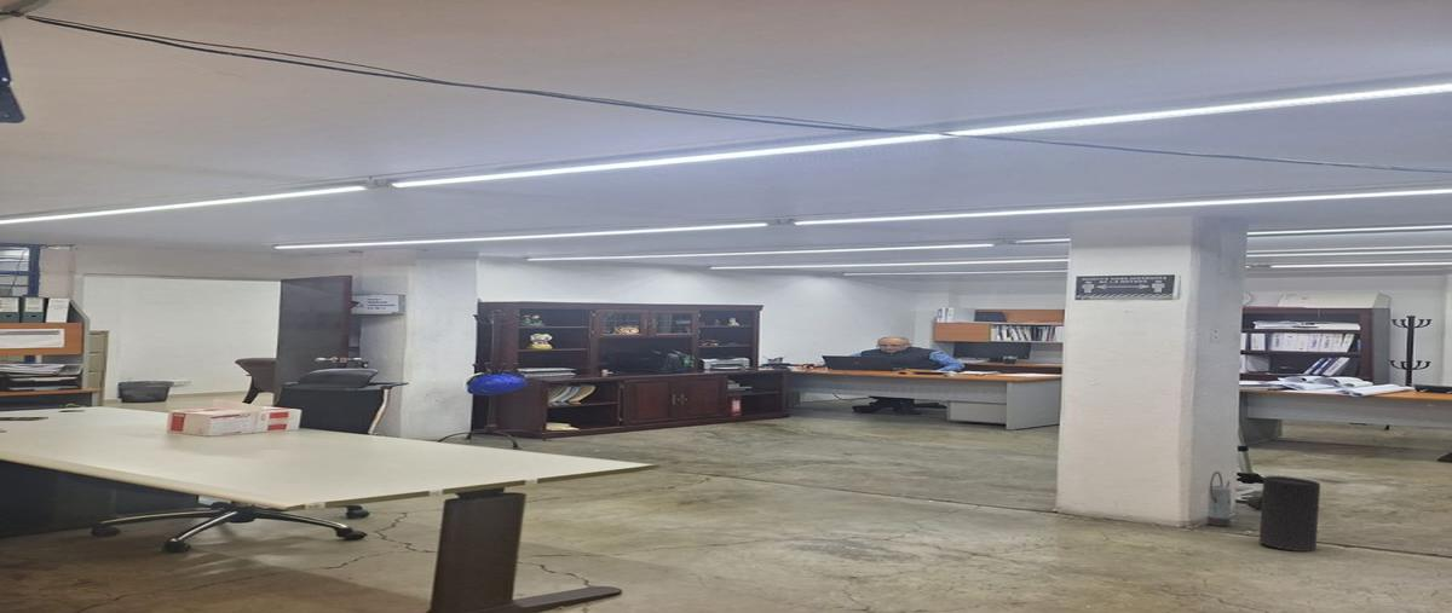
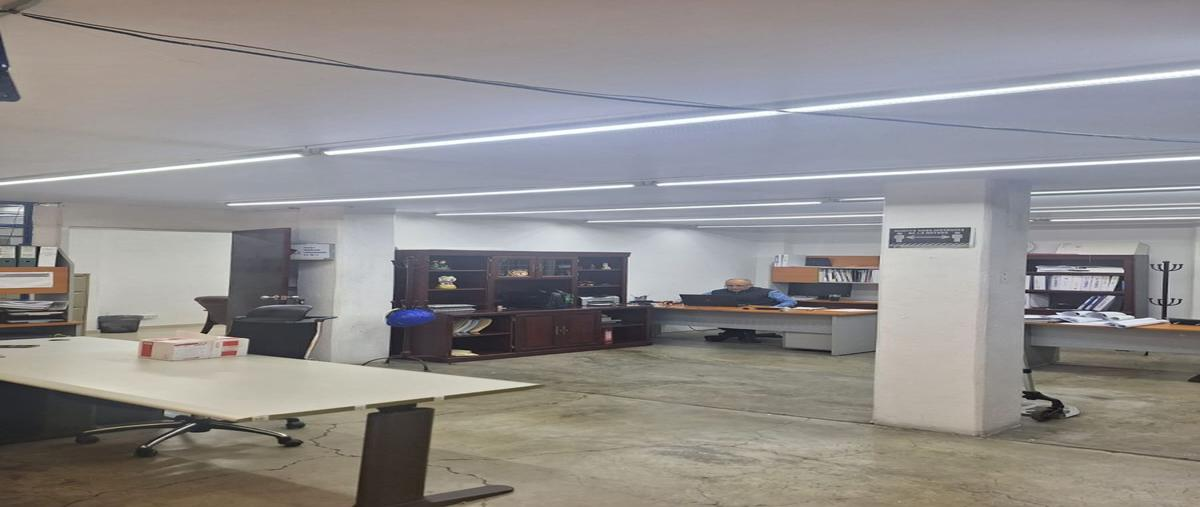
- watering can [1205,470,1233,527]
- trash can [1258,475,1321,553]
